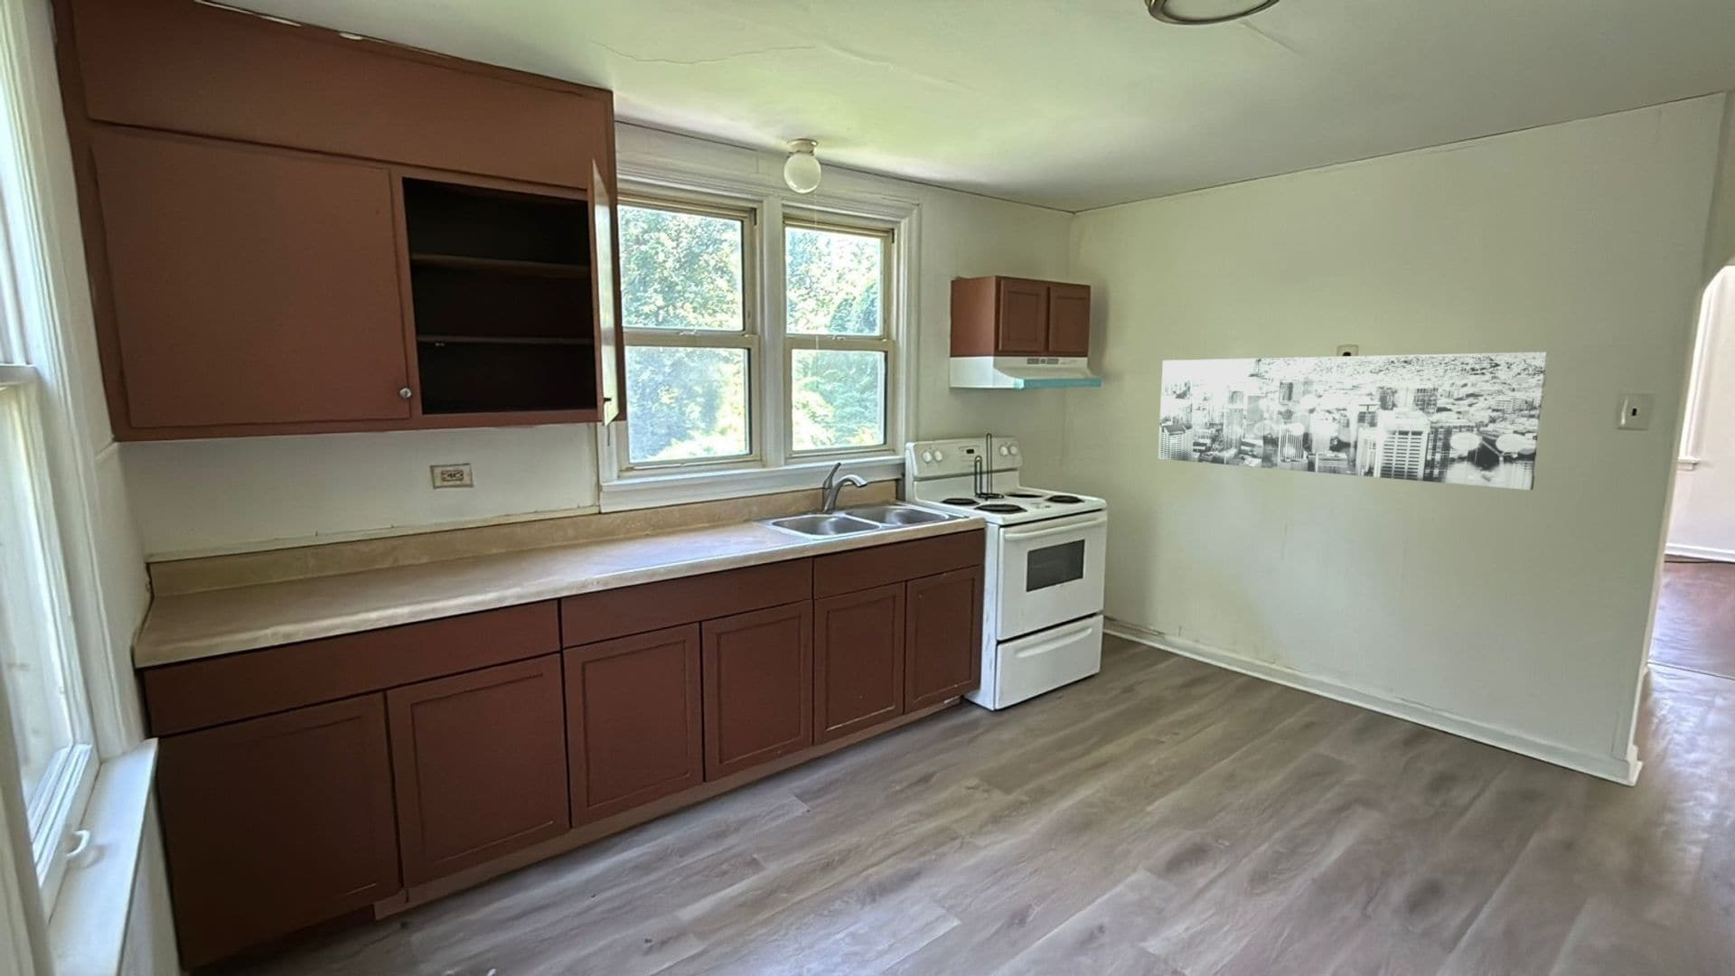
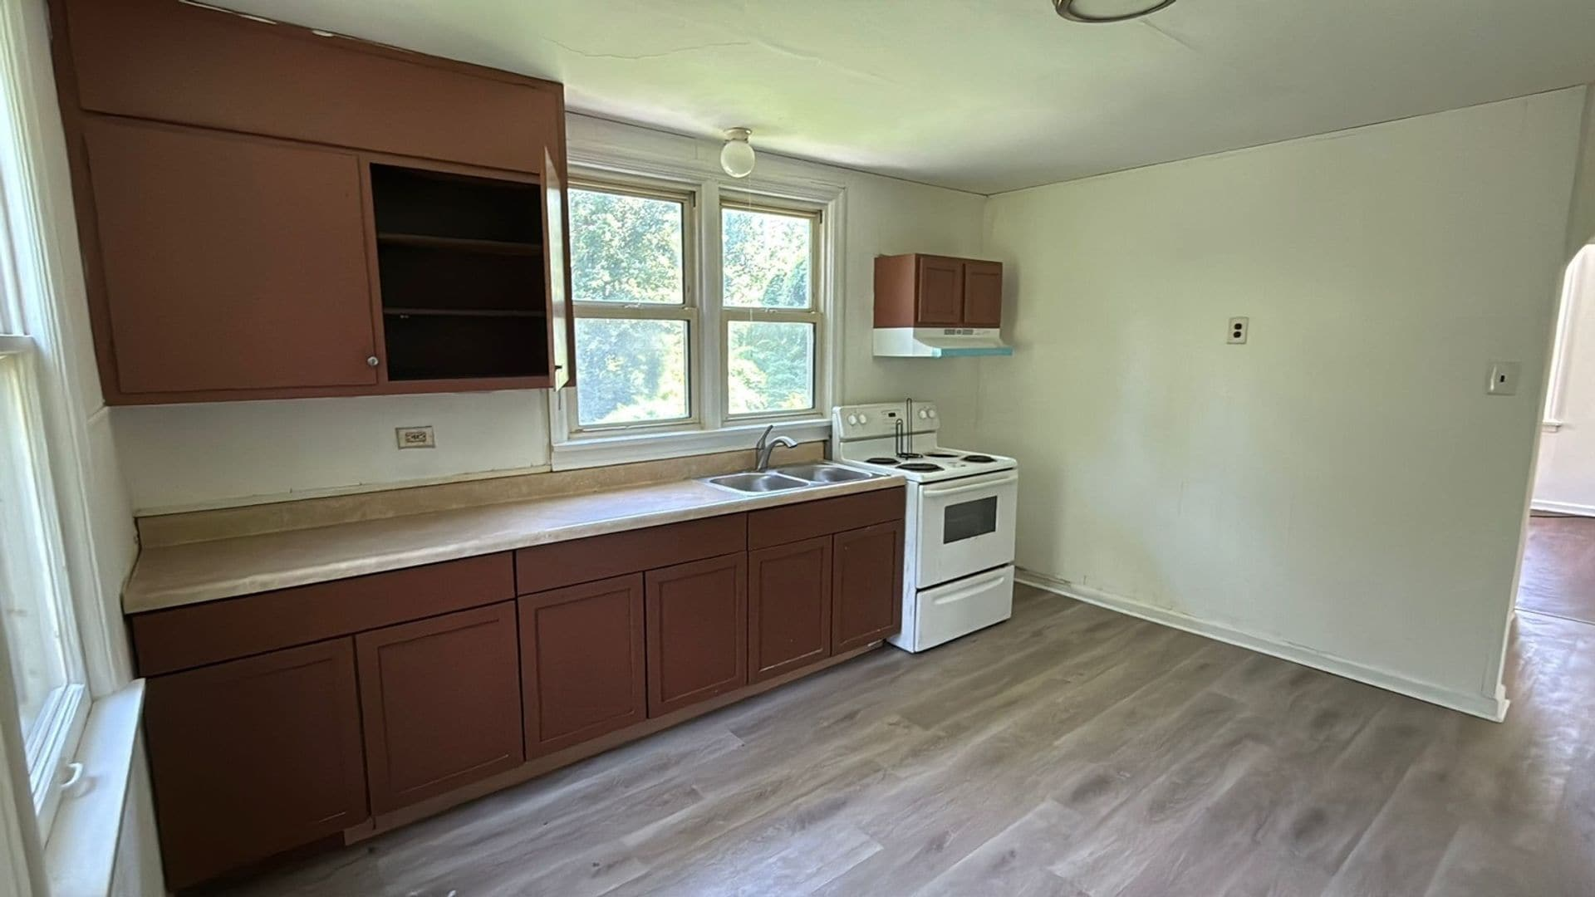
- wall art [1157,350,1550,492]
